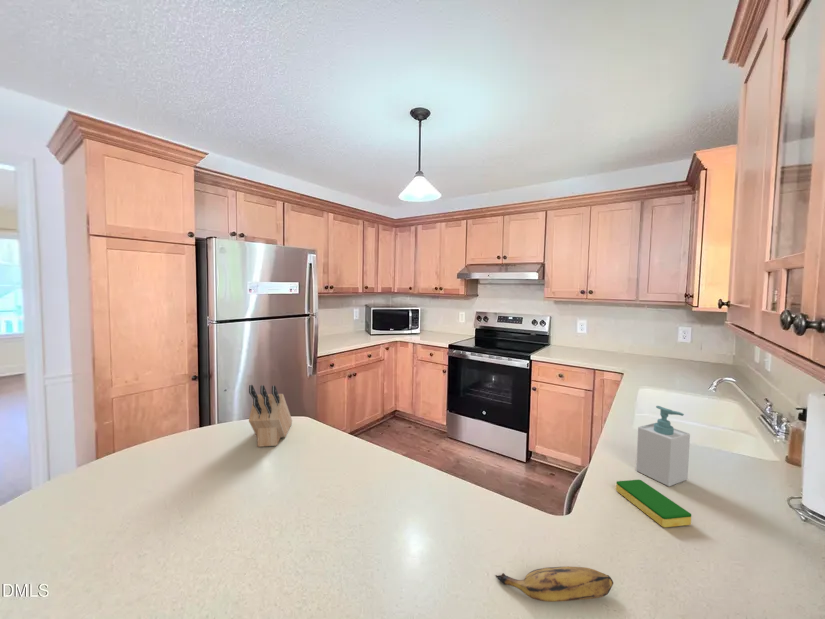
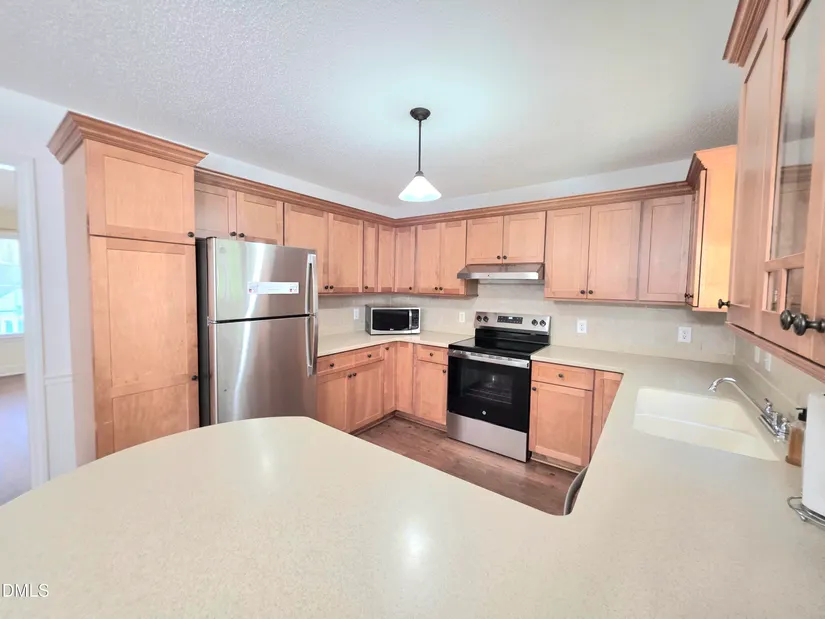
- soap bottle [635,405,691,487]
- knife block [248,384,293,448]
- dish sponge [615,479,692,528]
- banana [495,566,614,603]
